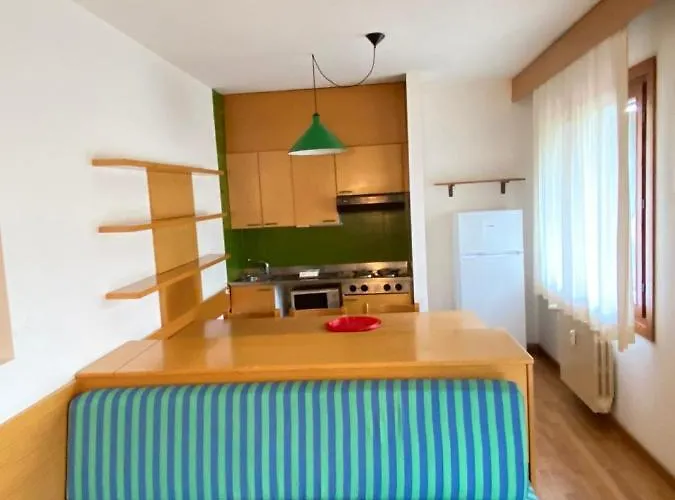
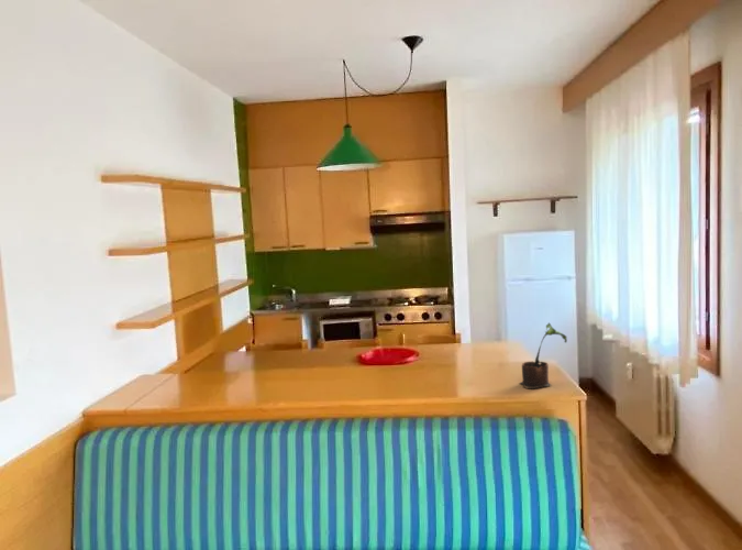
+ potted plant [519,322,568,389]
